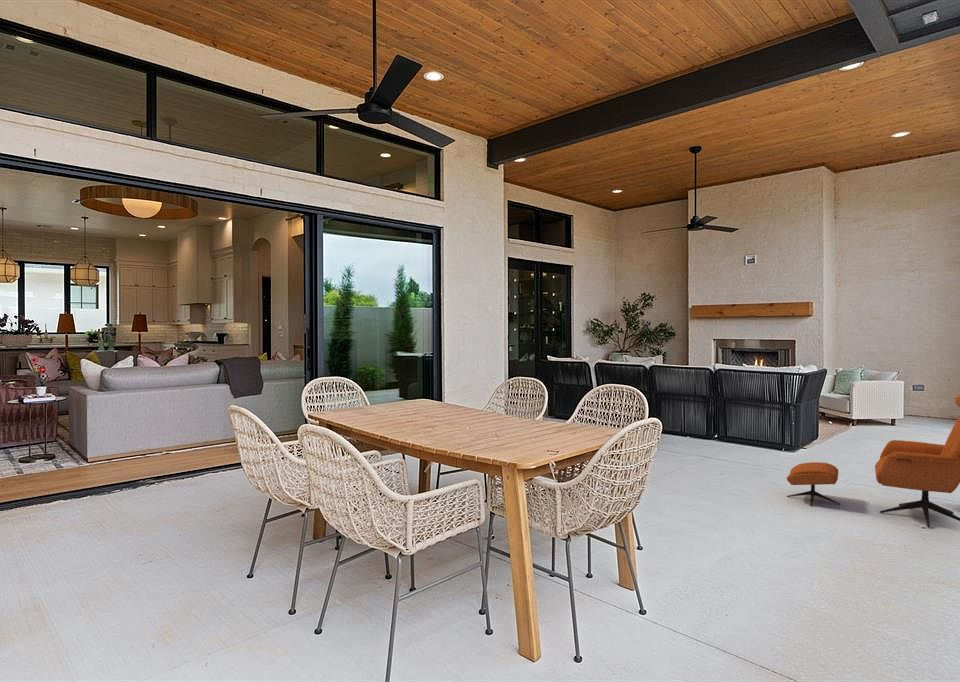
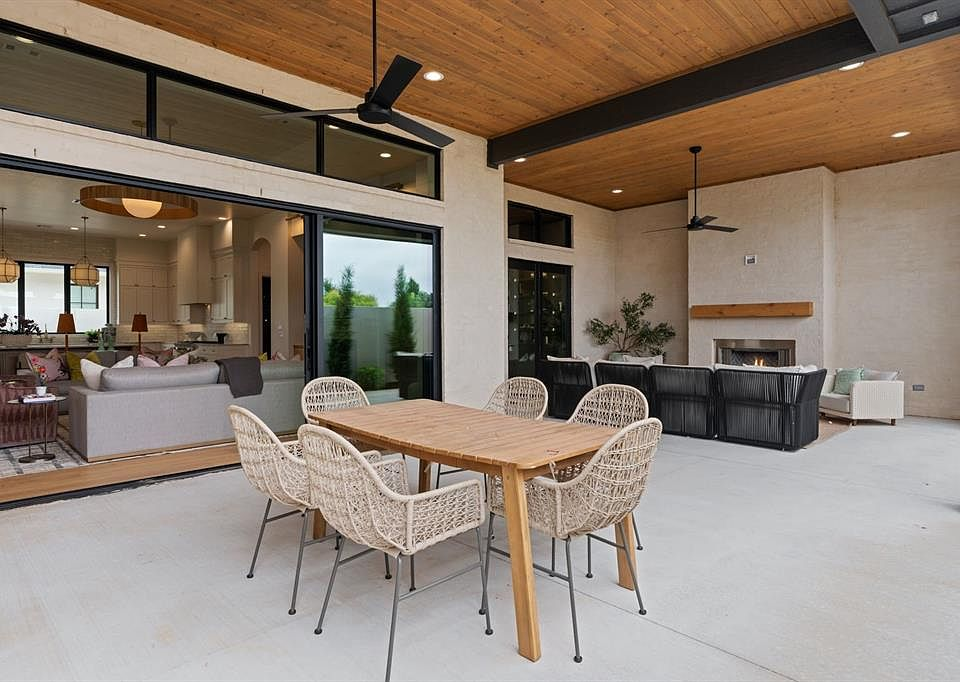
- lounge chair [786,394,960,528]
